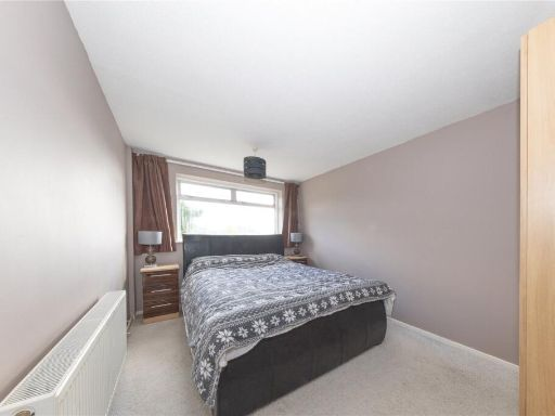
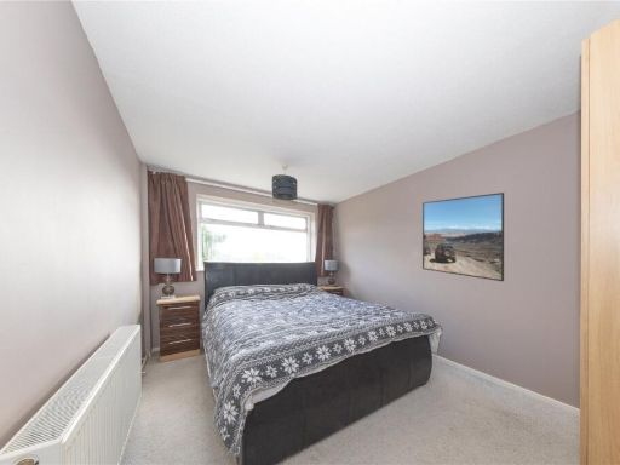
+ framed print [421,191,505,282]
